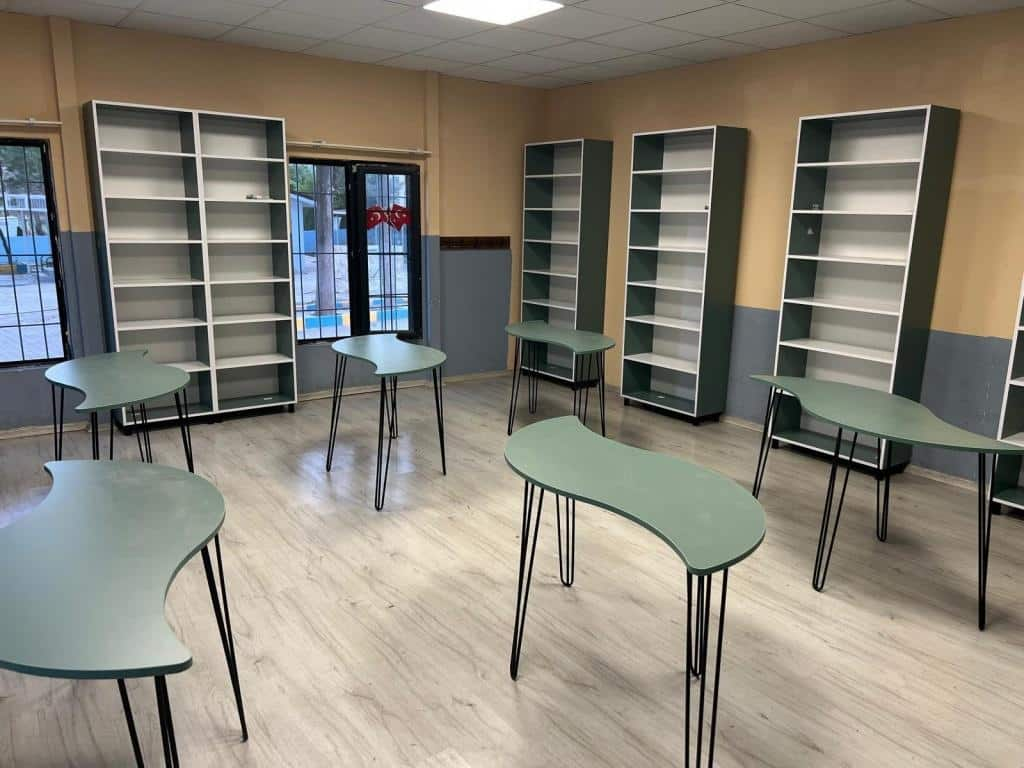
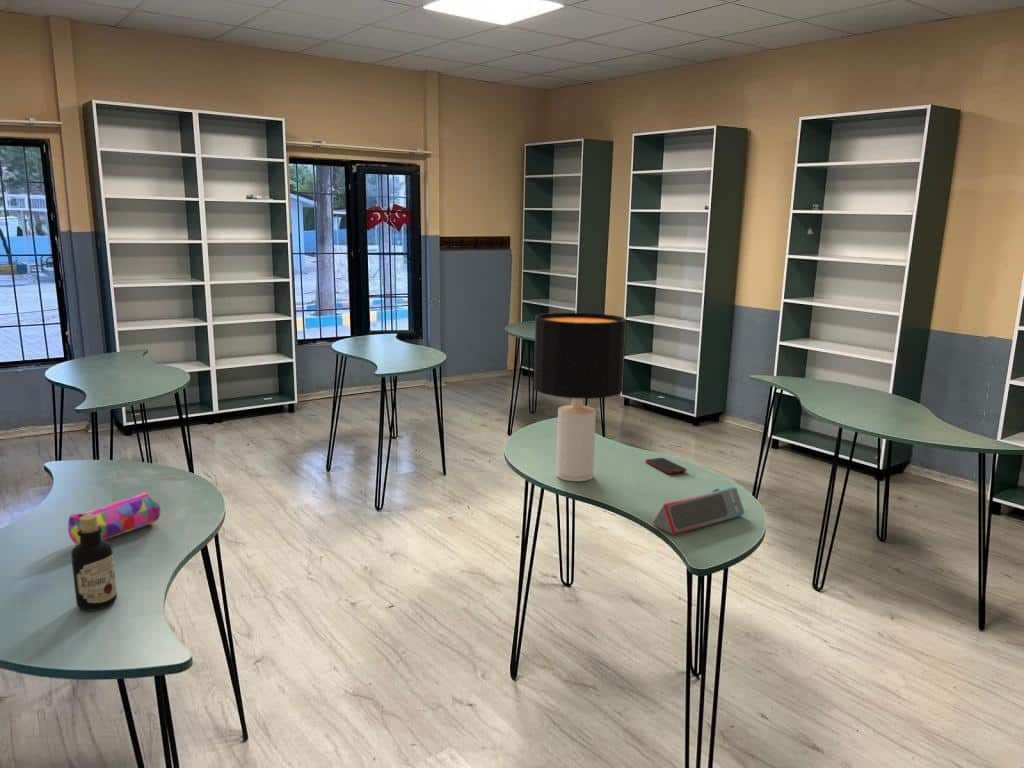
+ pencil case [67,492,161,545]
+ speaker [652,486,746,536]
+ desk lamp [533,312,627,482]
+ bottle [70,515,118,612]
+ cell phone [645,457,687,475]
